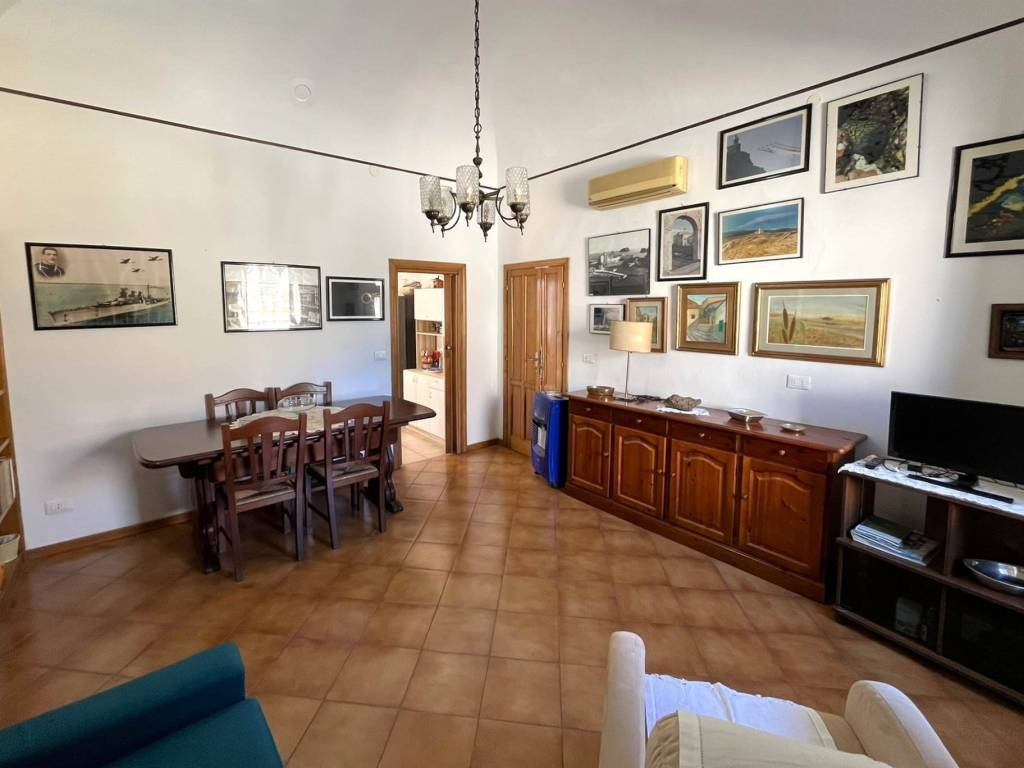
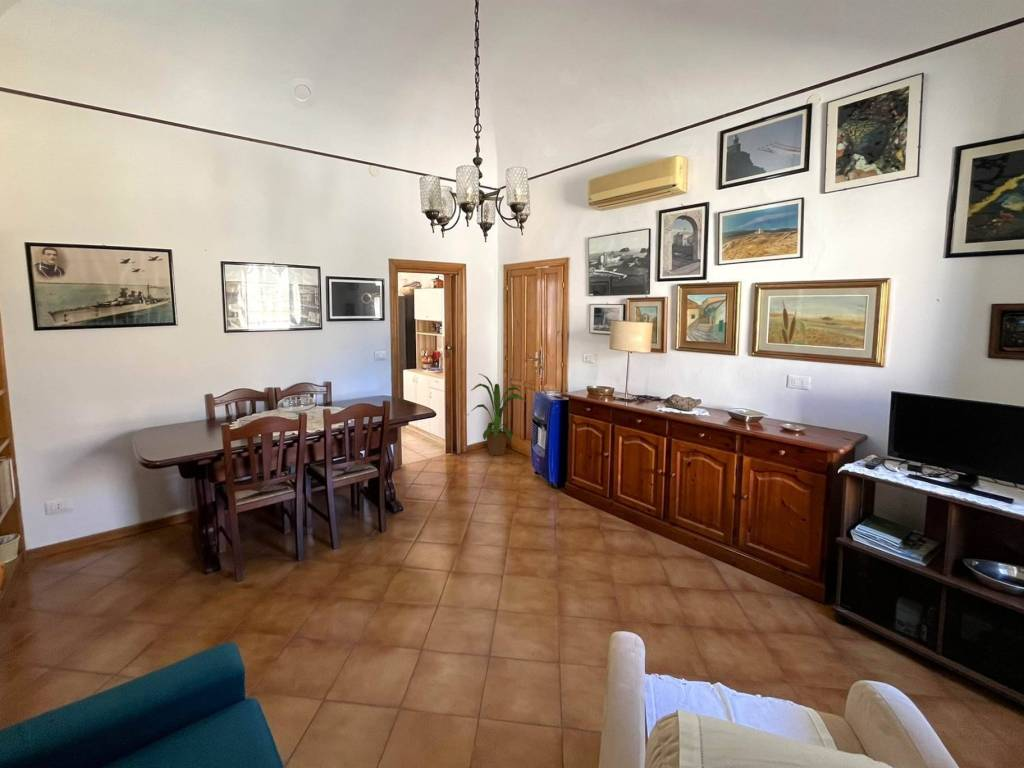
+ house plant [466,373,527,457]
